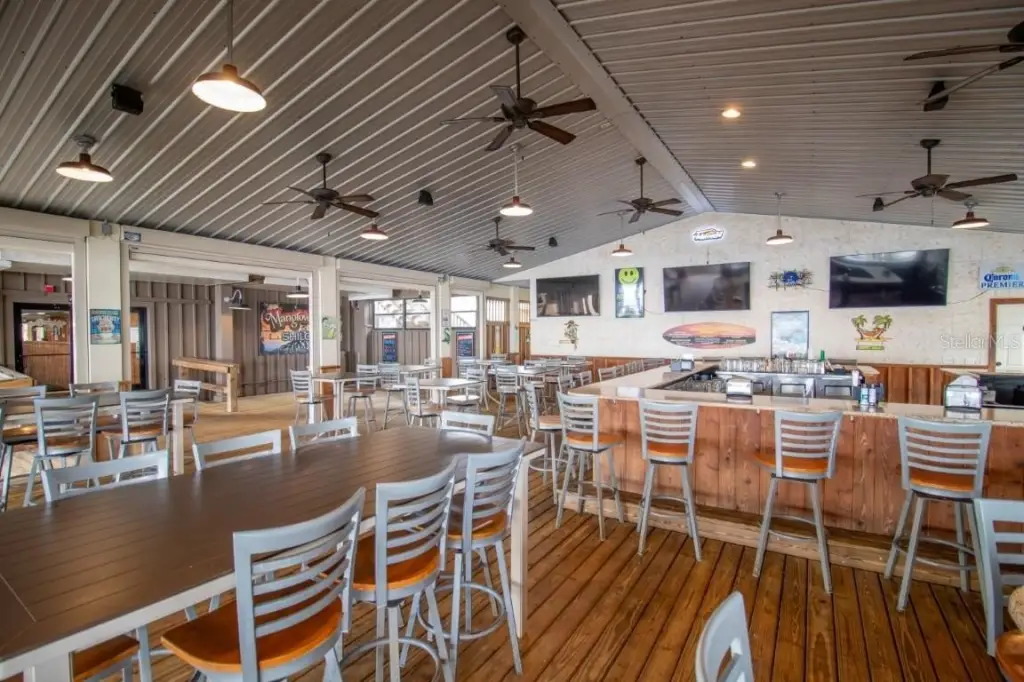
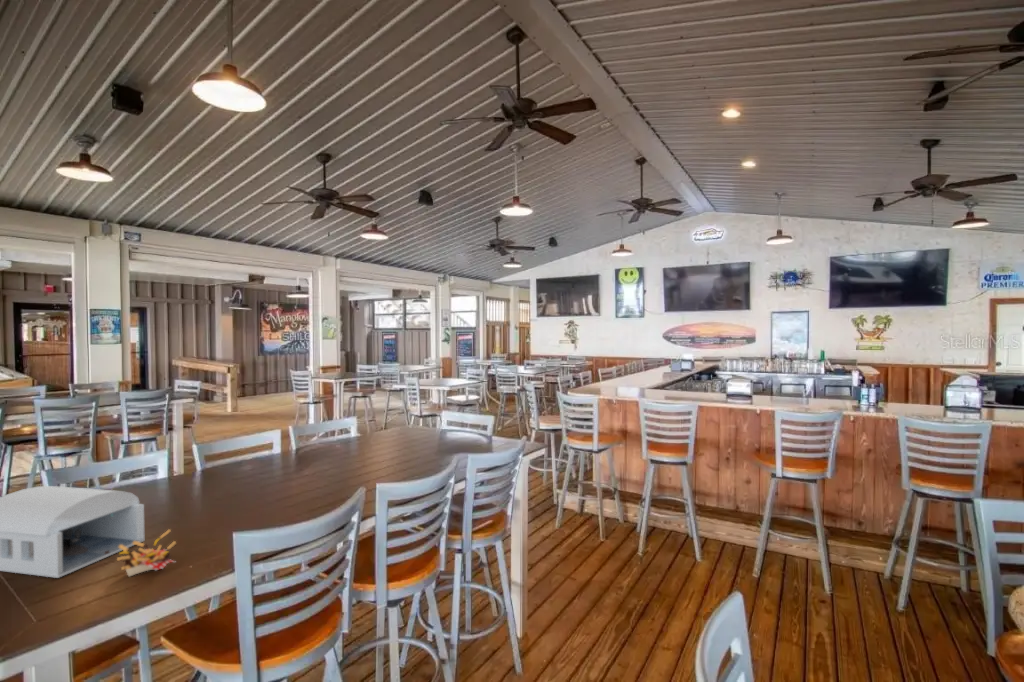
+ french fries [104,528,178,578]
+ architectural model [0,485,145,579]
